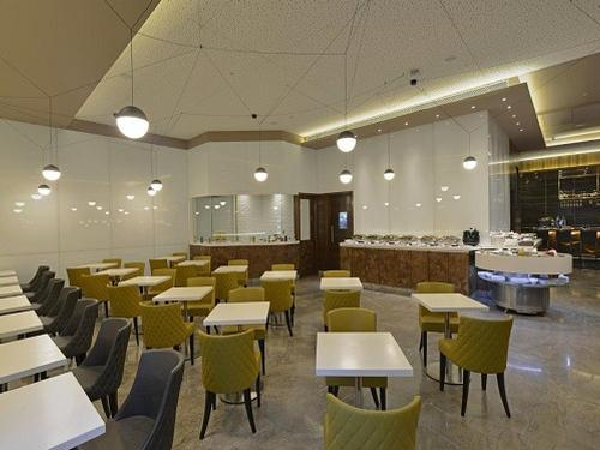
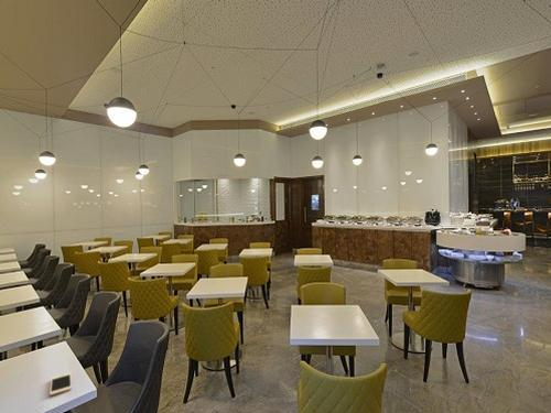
+ cell phone [48,371,73,396]
